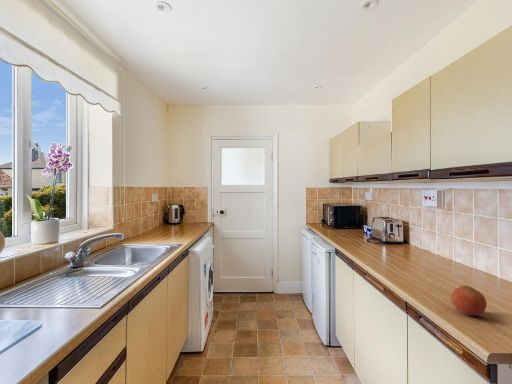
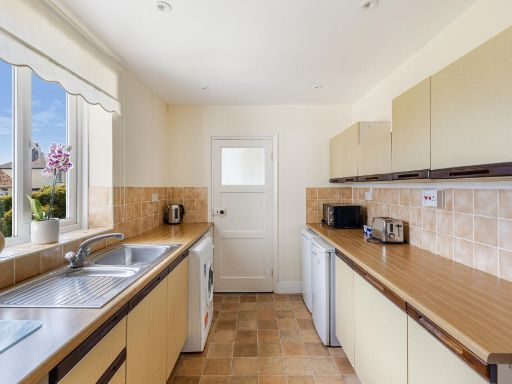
- fruit [450,284,488,316]
